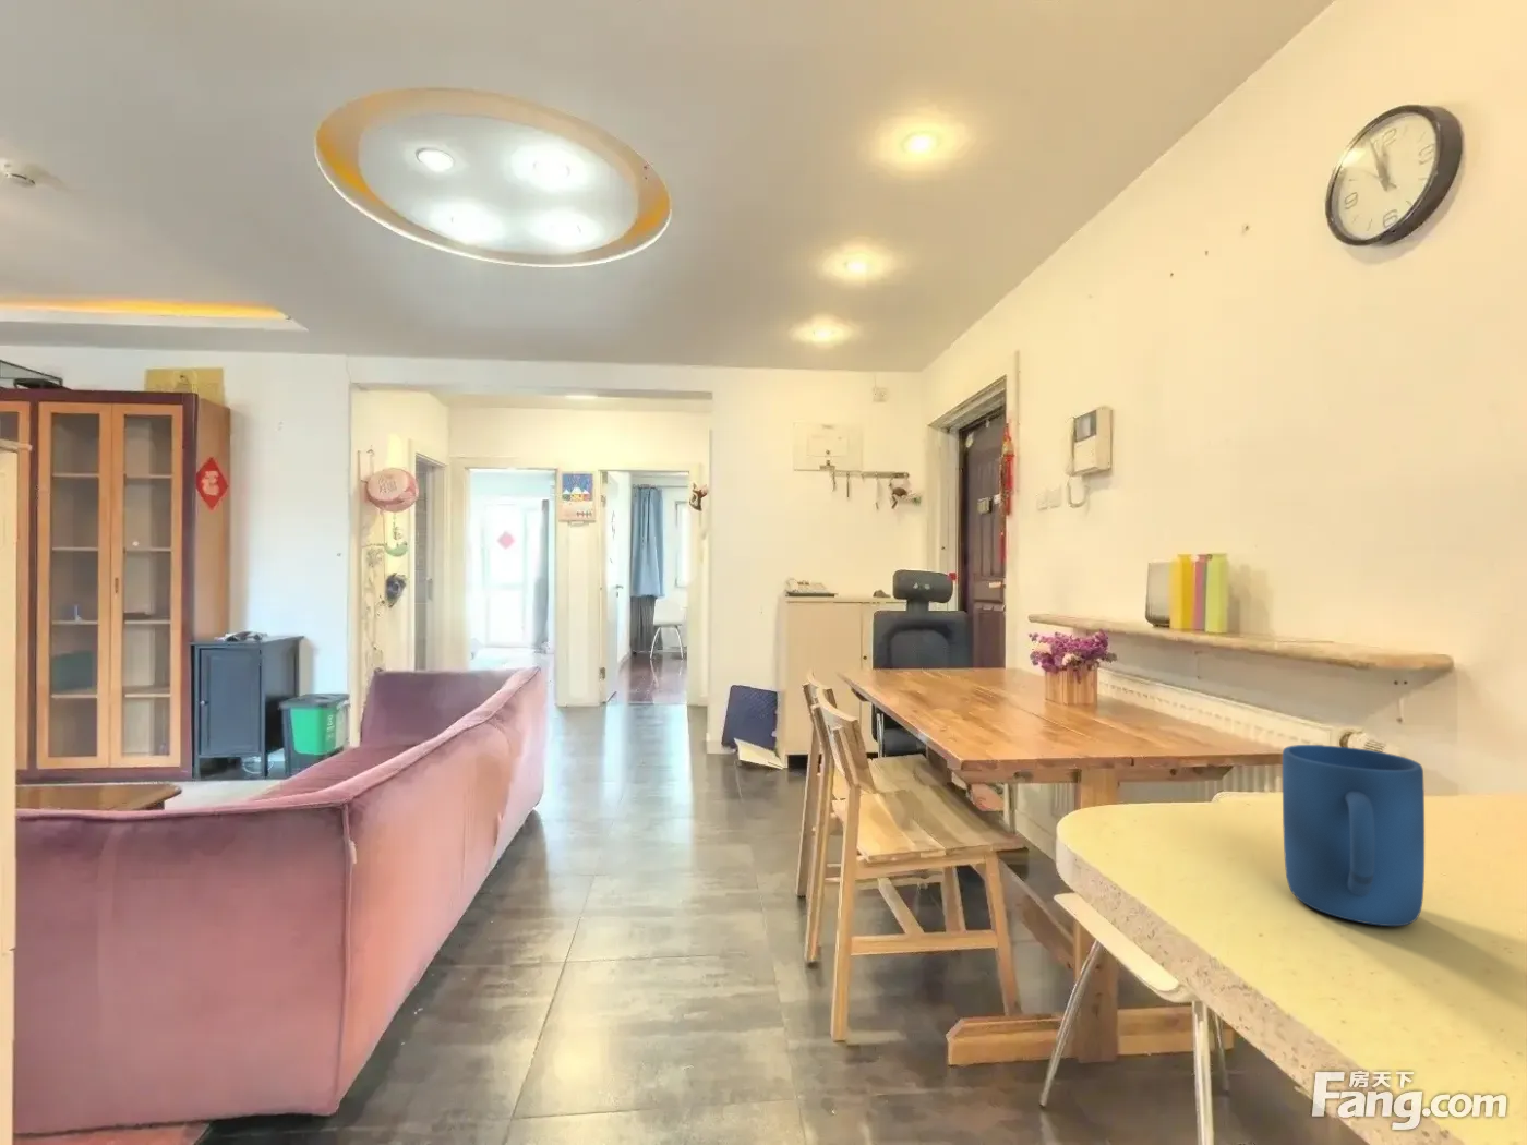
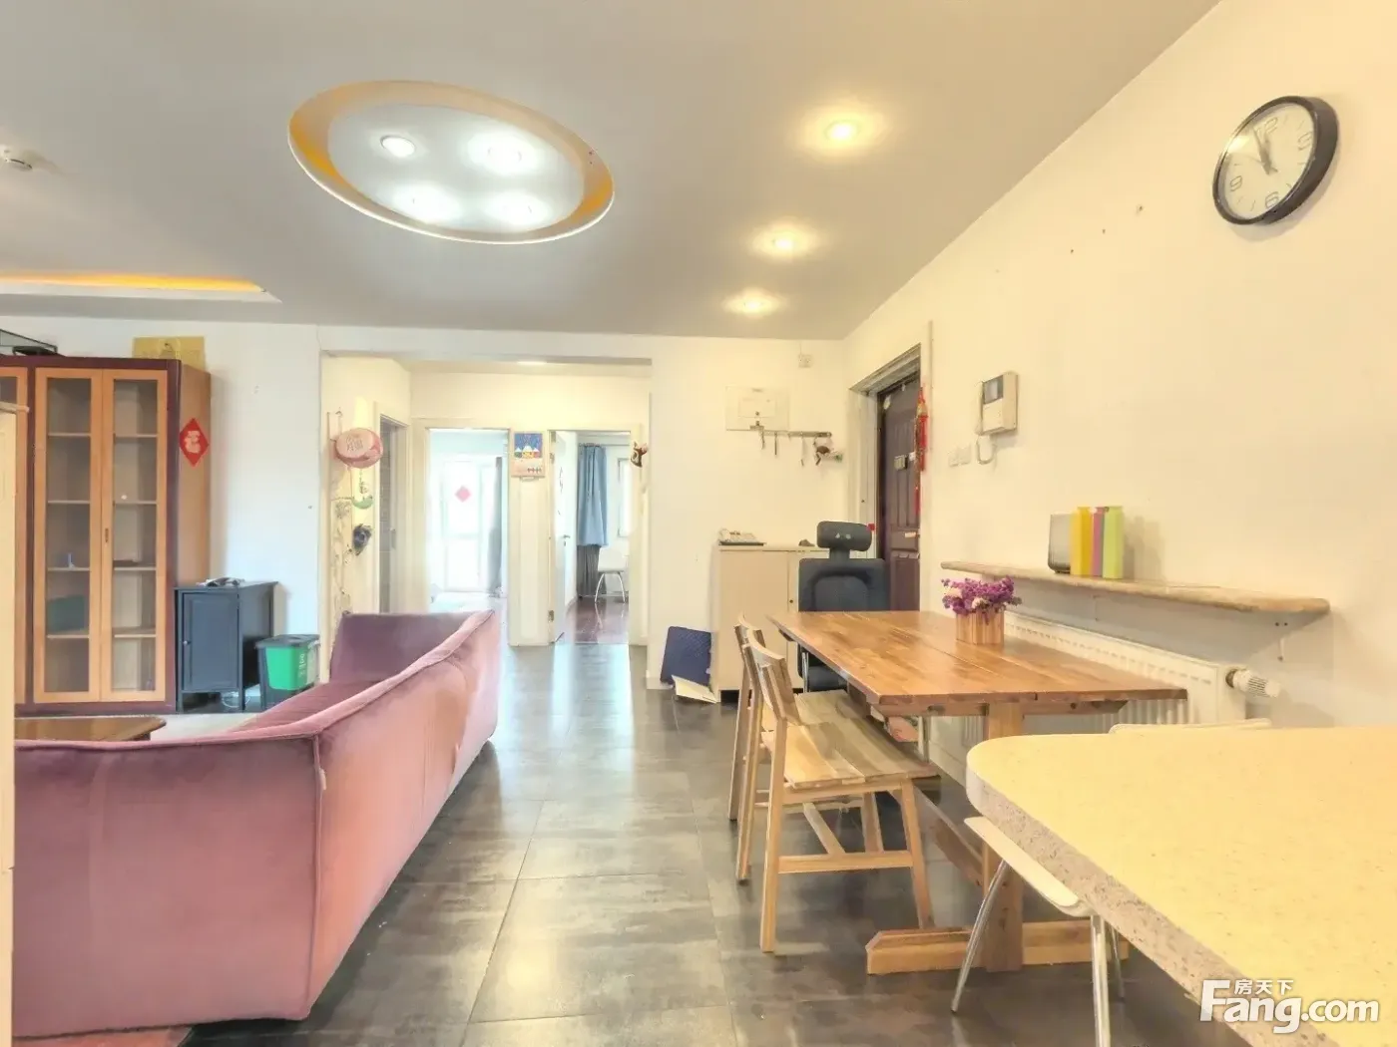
- mug [1282,743,1426,927]
